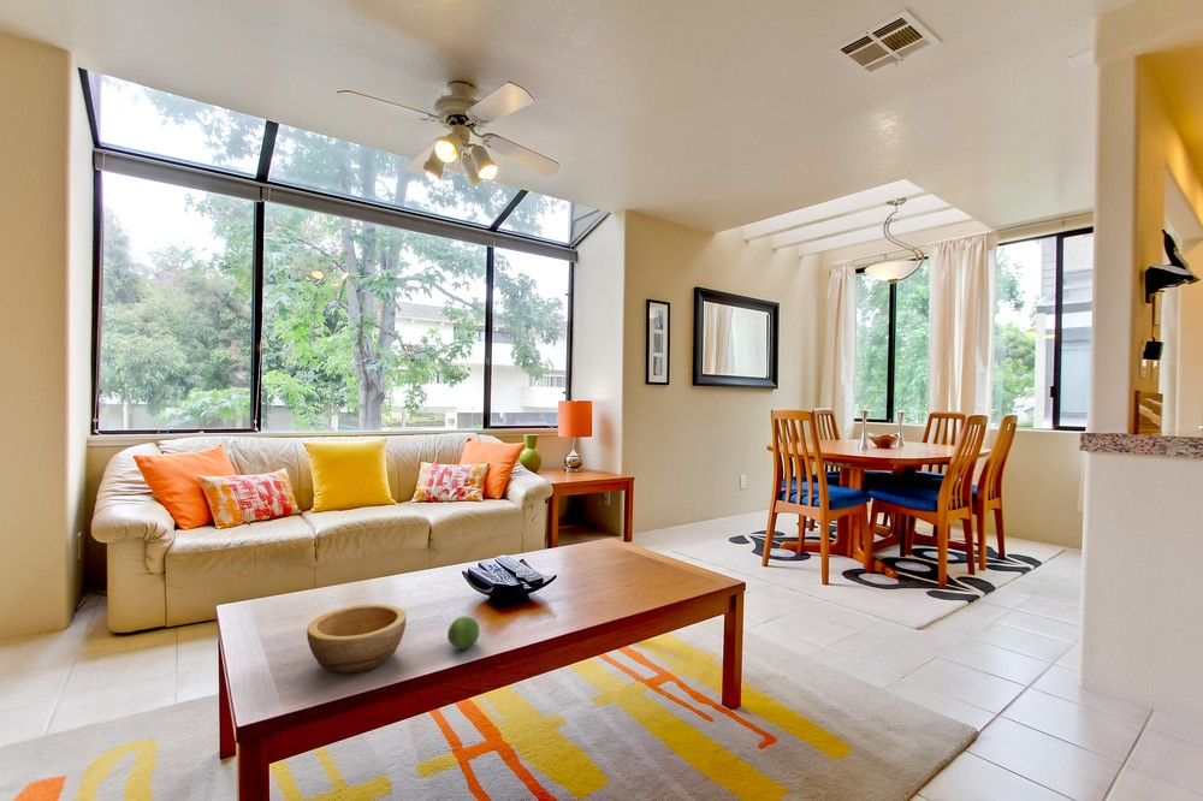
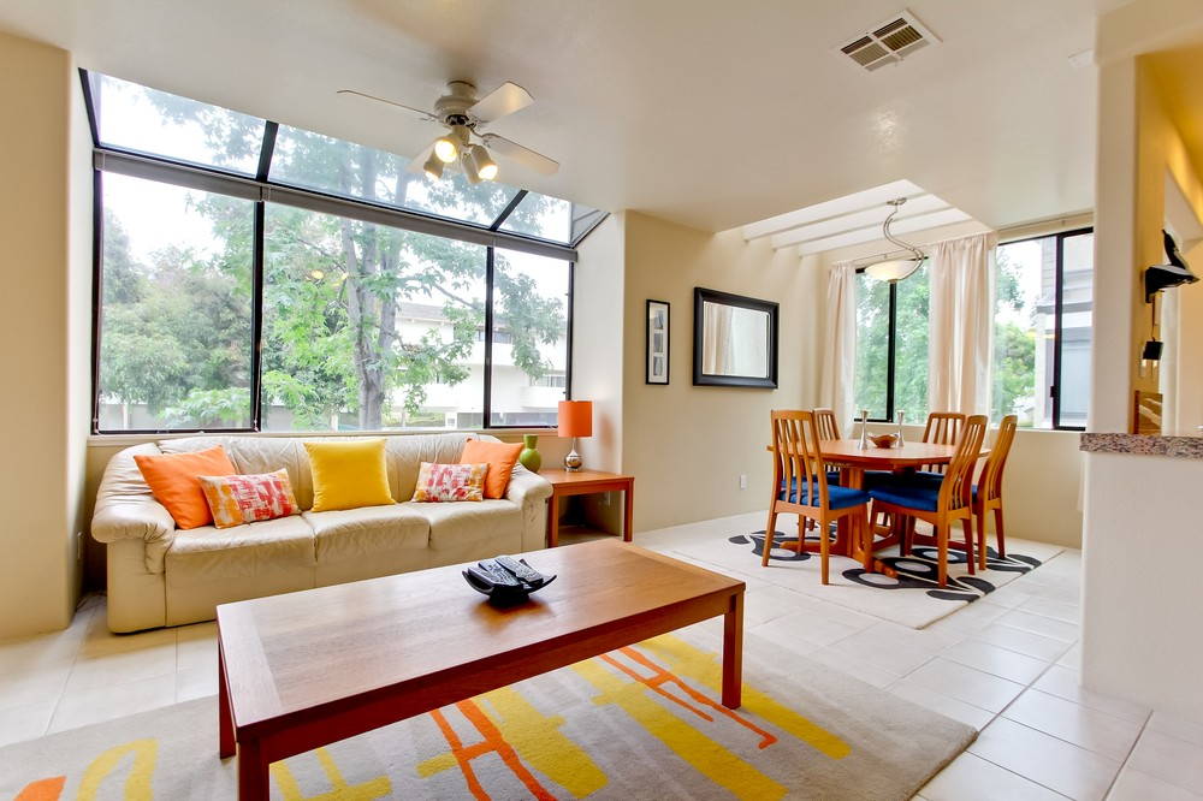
- fruit [446,616,480,651]
- bowl [306,603,408,674]
